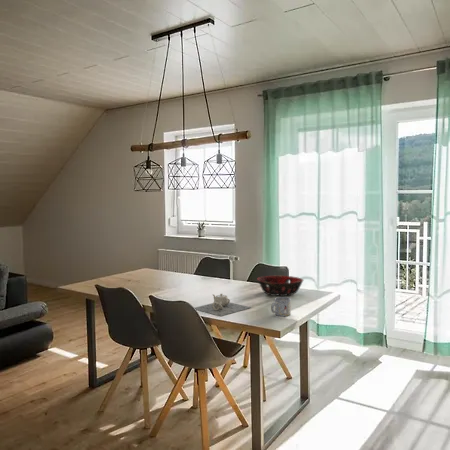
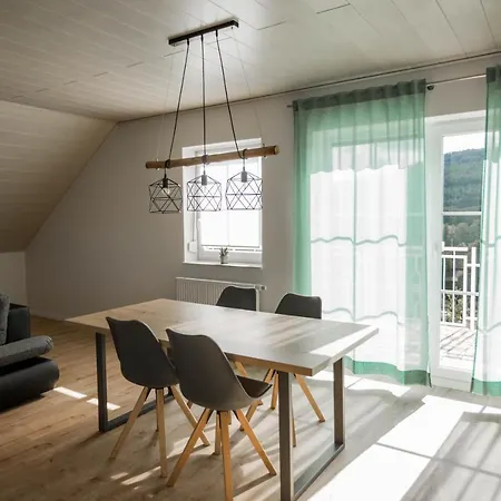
- teapot [194,293,252,317]
- mug [270,296,292,317]
- decorative bowl [256,275,304,297]
